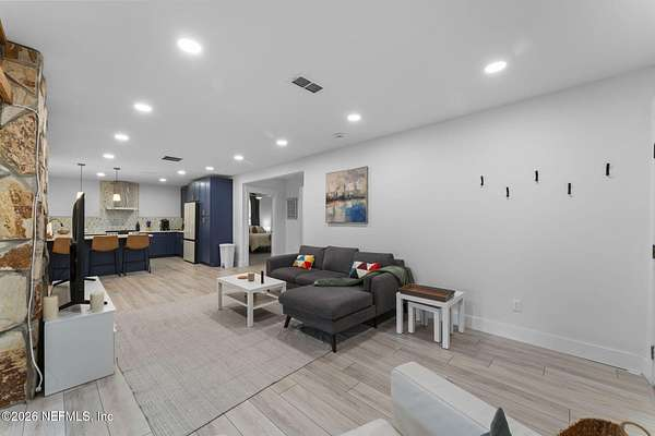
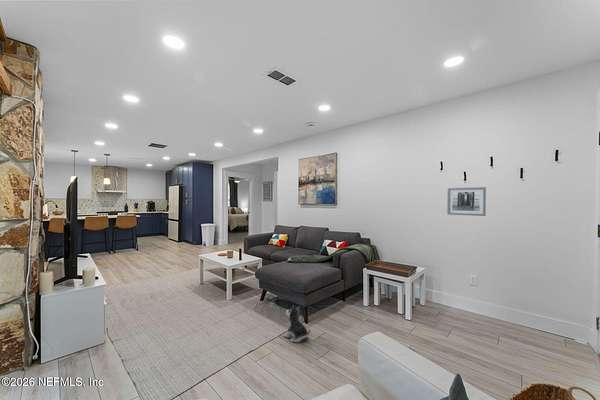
+ wall art [446,186,487,217]
+ plush toy [283,305,311,343]
